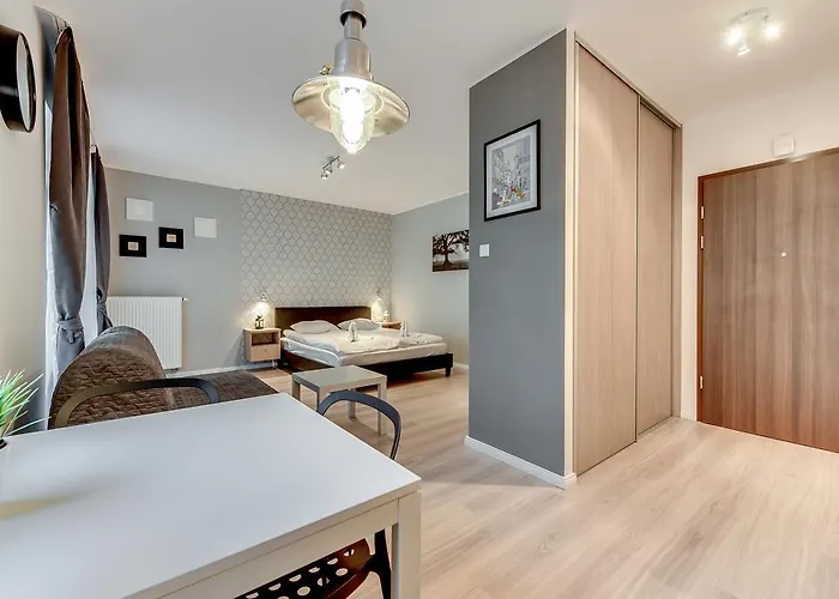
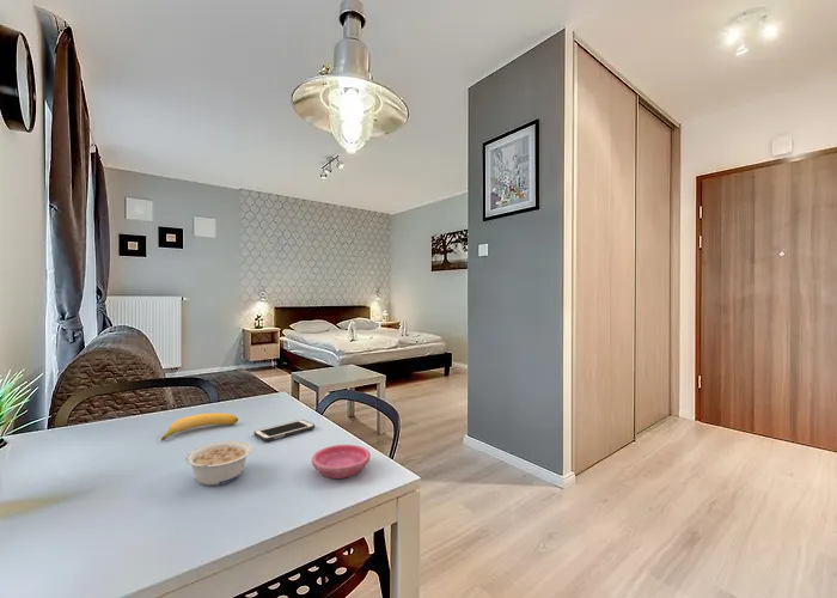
+ banana [160,411,239,443]
+ saucer [311,444,371,480]
+ cell phone [252,419,316,443]
+ legume [184,440,253,487]
